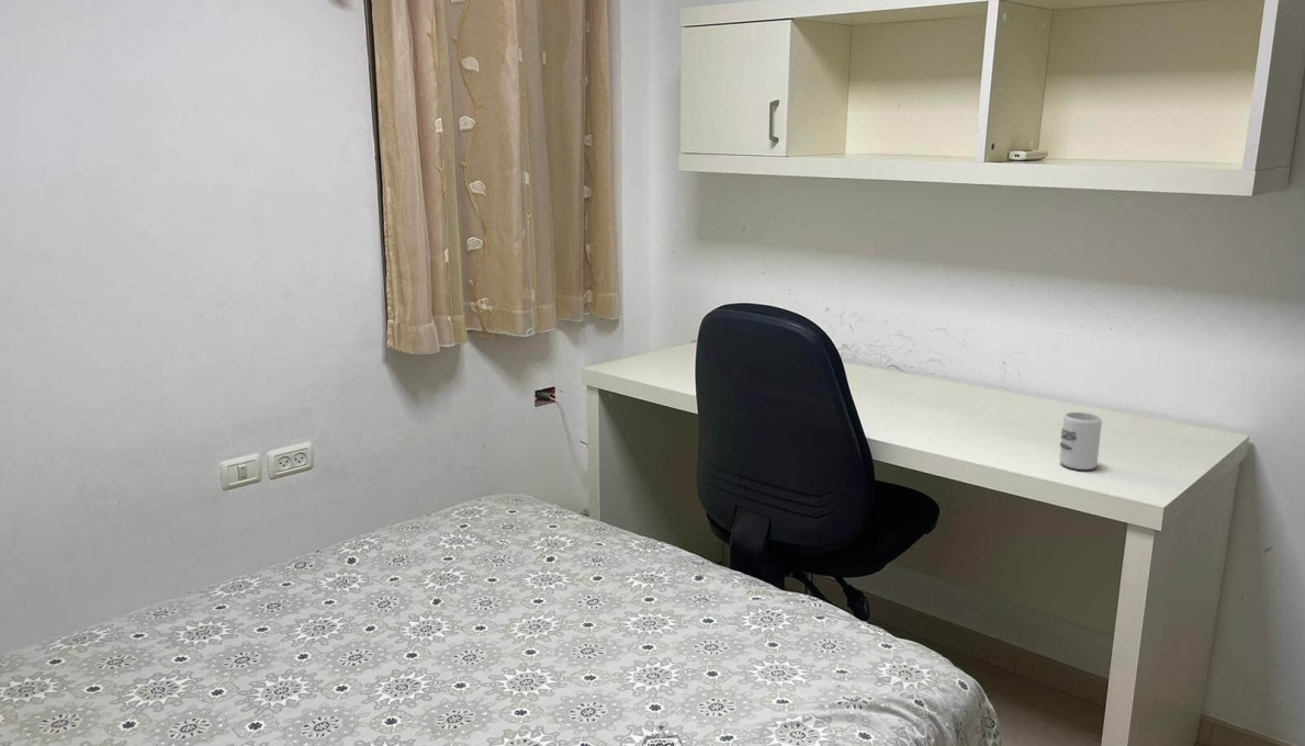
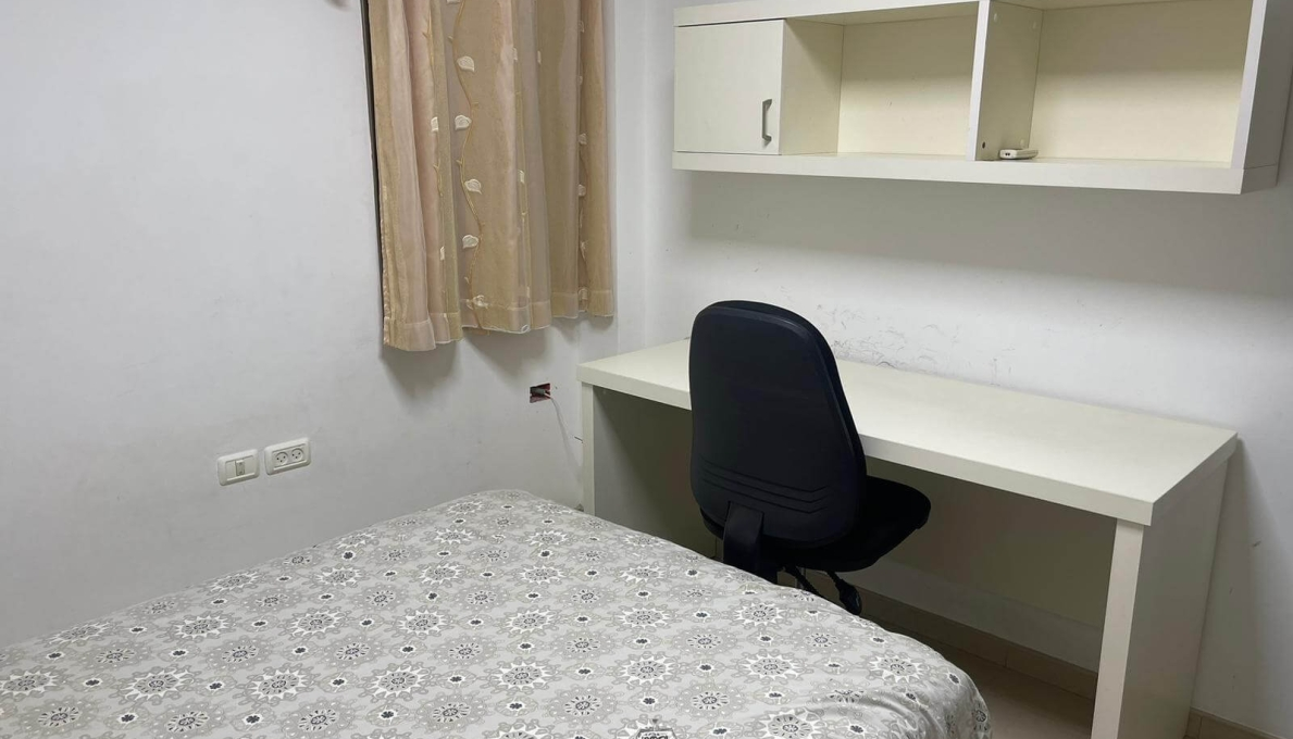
- cup [1059,411,1103,471]
